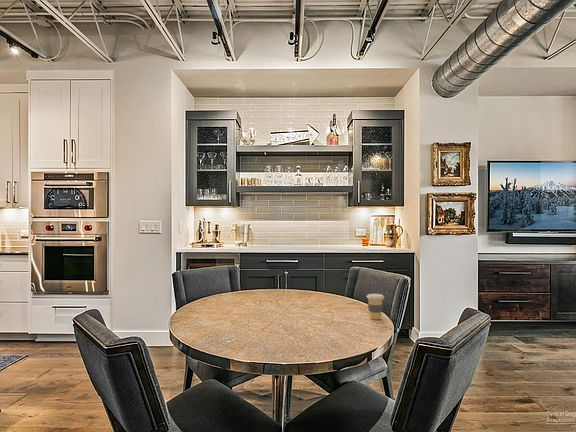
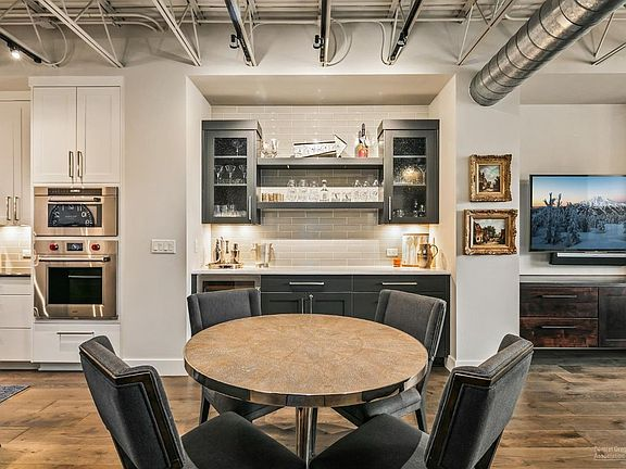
- coffee cup [366,293,385,320]
